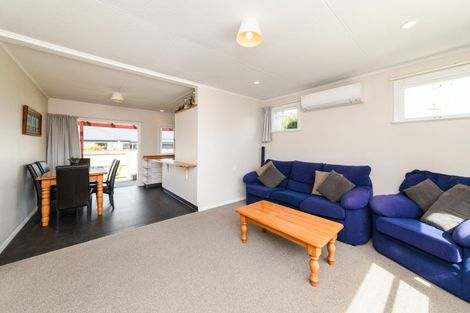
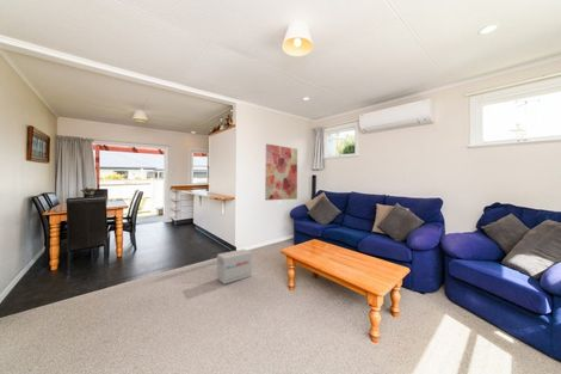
+ wall art [264,143,298,201]
+ cardboard box [216,249,253,286]
